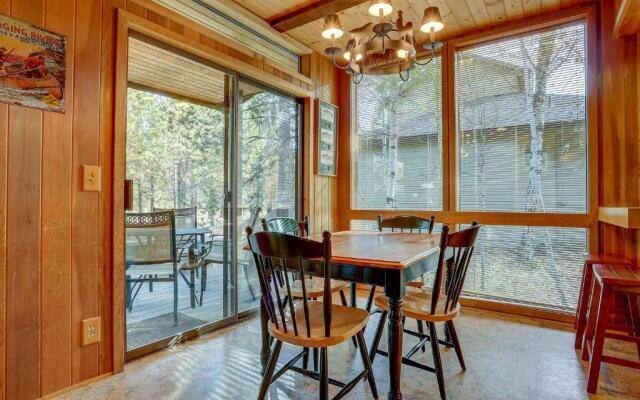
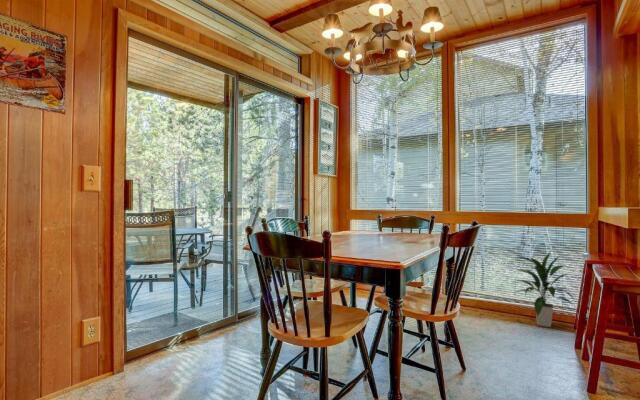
+ indoor plant [510,250,576,328]
